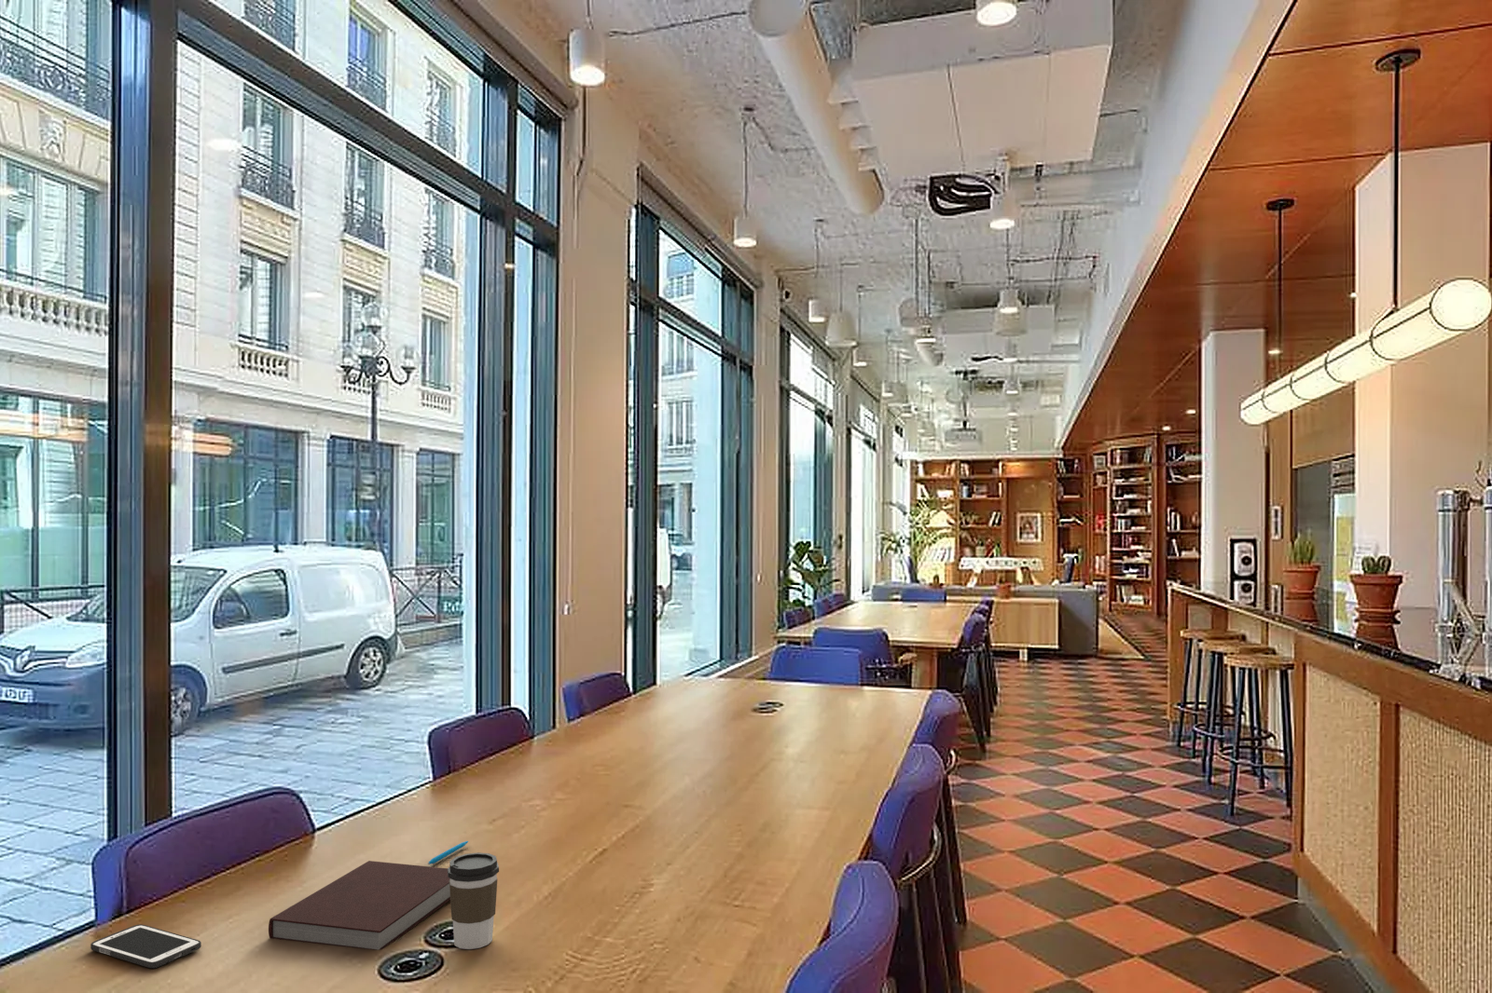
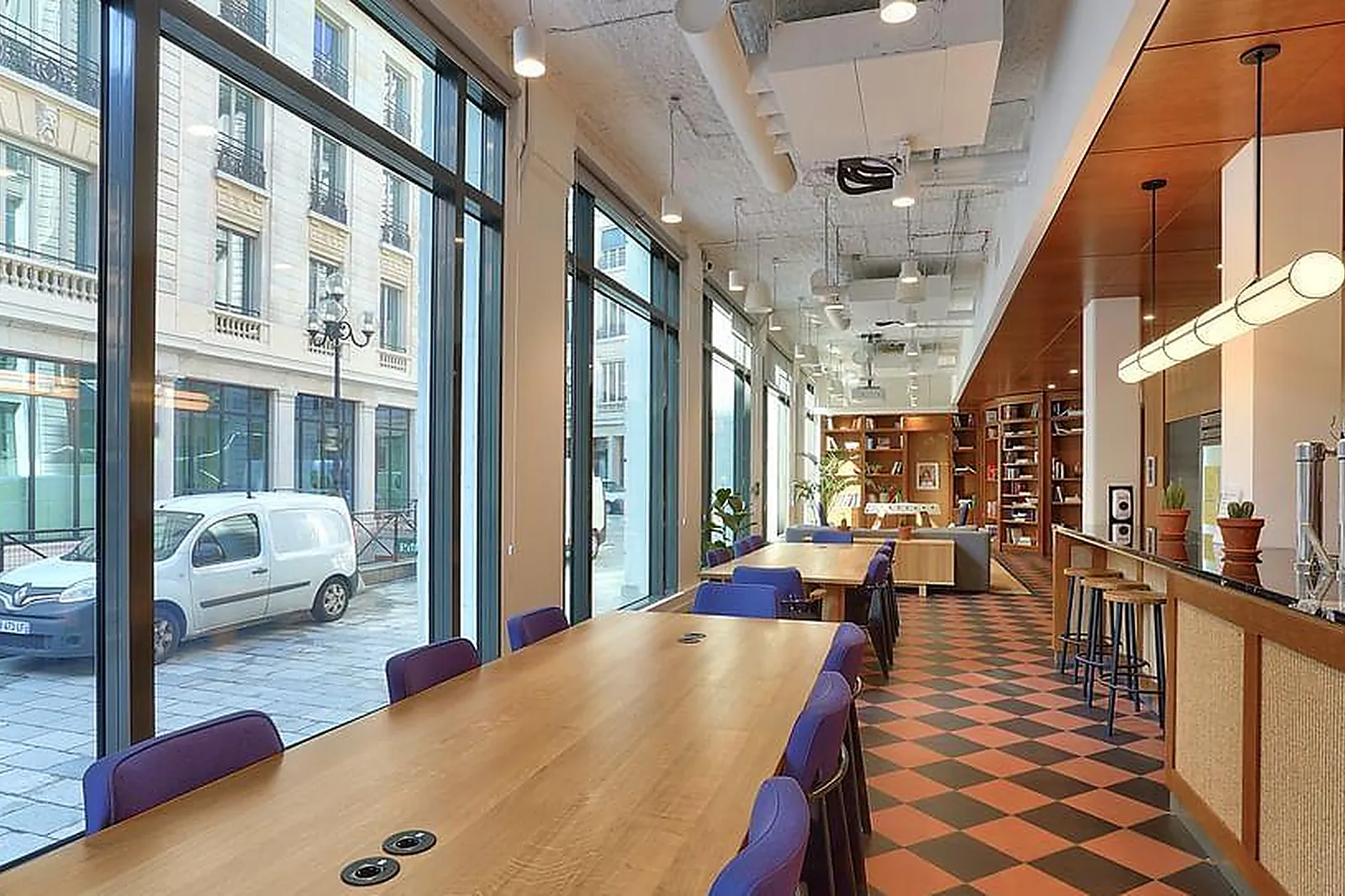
- pen [427,840,469,866]
- coffee cup [447,851,500,950]
- cell phone [90,923,202,969]
- notebook [267,860,450,950]
